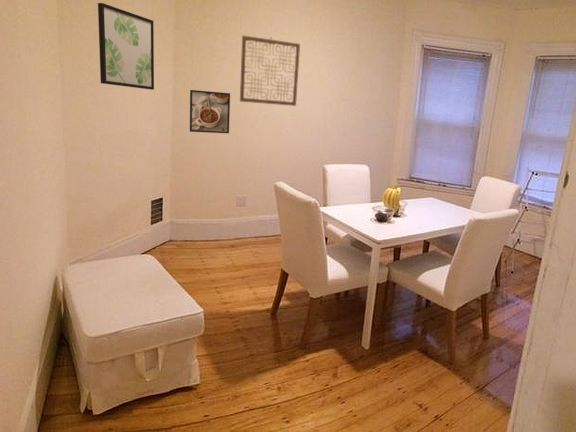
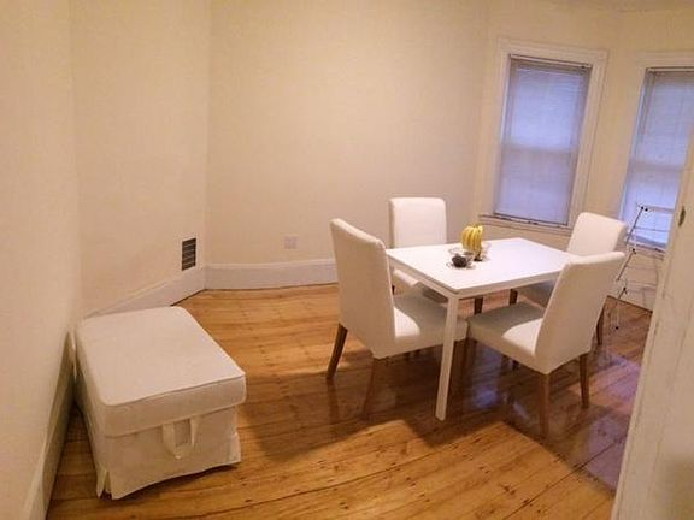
- wall art [97,2,155,91]
- wall art [239,34,301,107]
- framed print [189,89,231,134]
